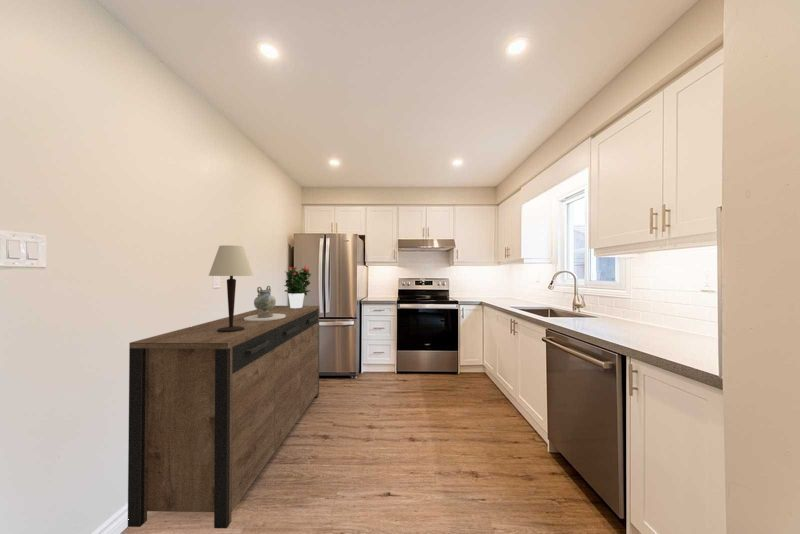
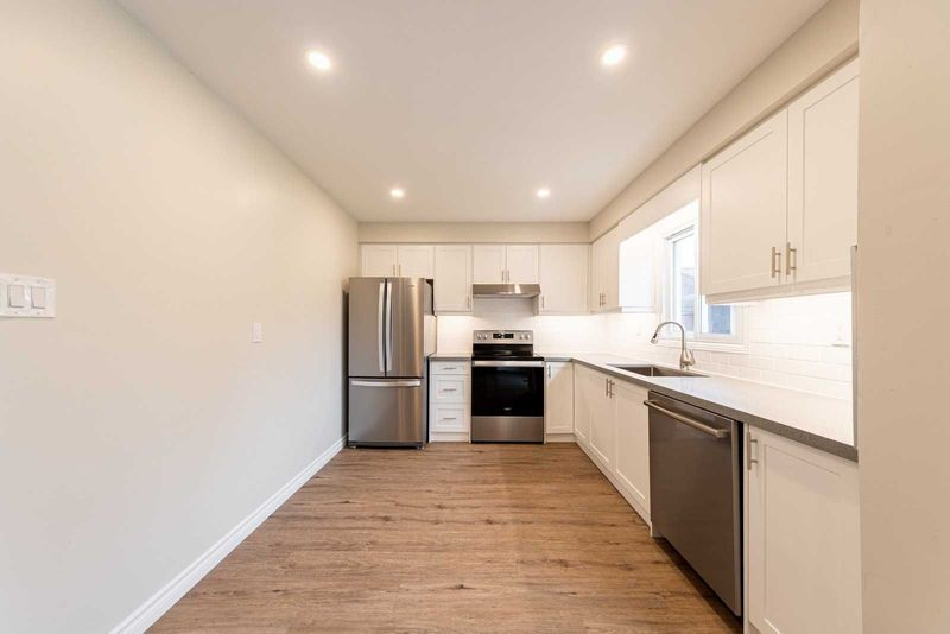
- table lamp [208,244,254,333]
- sideboard [127,305,320,529]
- decorative vase [244,285,286,321]
- potted flower [283,265,312,308]
